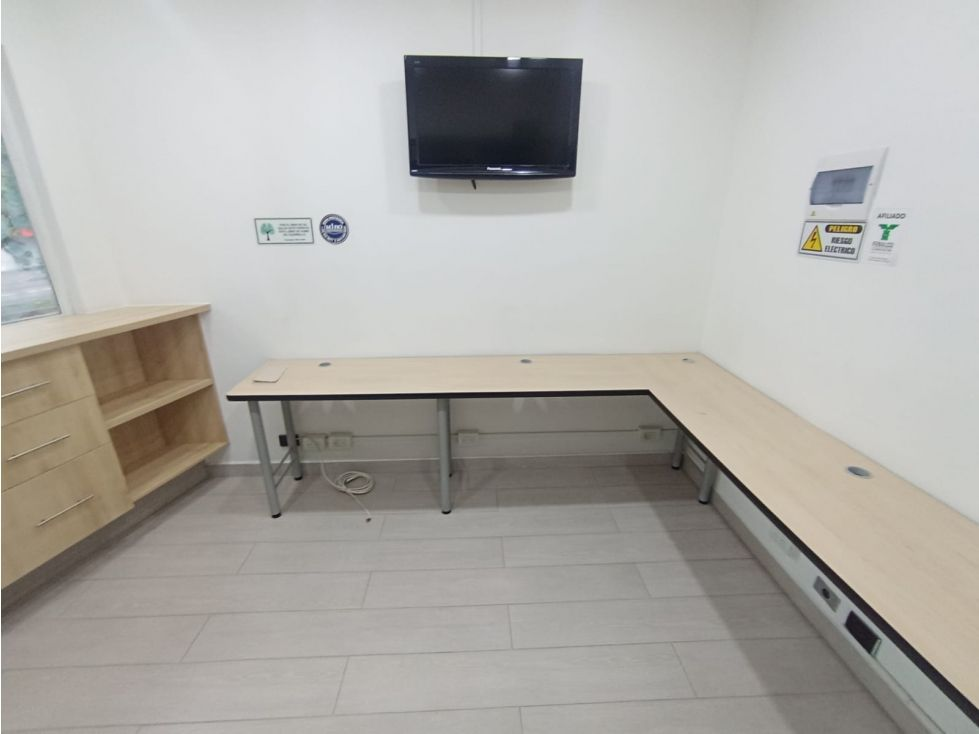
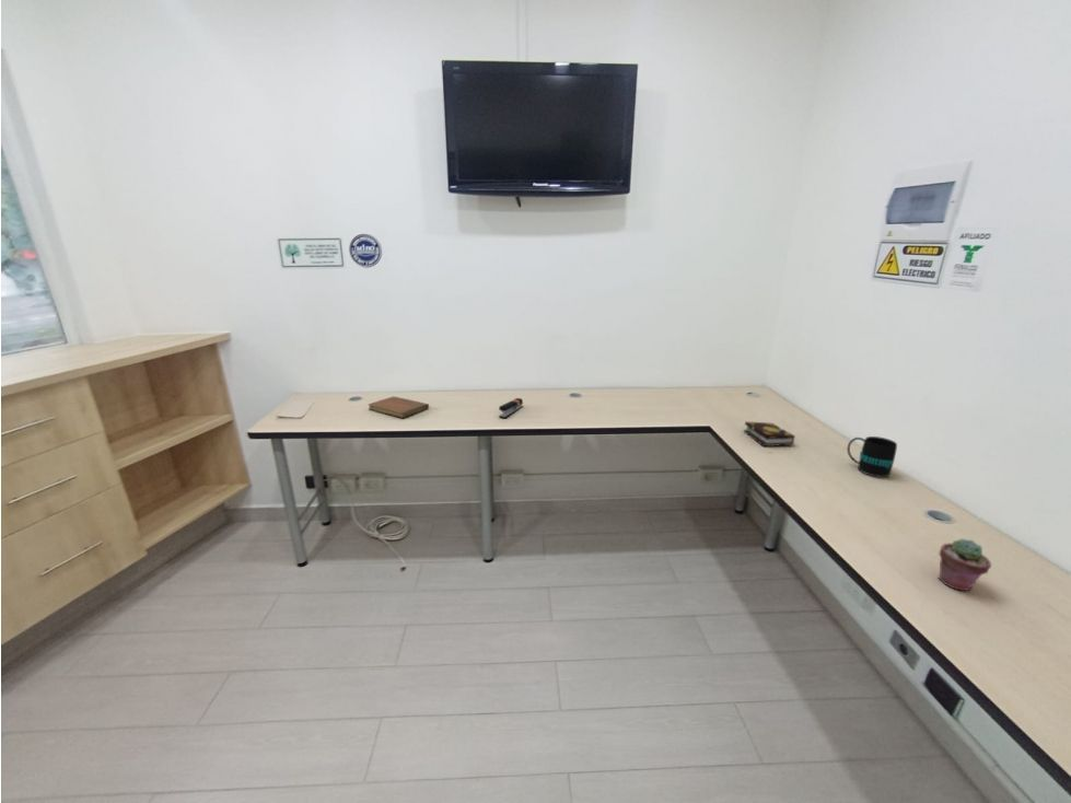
+ stapler [498,397,524,419]
+ potted succulent [936,537,992,592]
+ mug [846,435,898,478]
+ notebook [368,395,430,419]
+ book [743,420,796,447]
